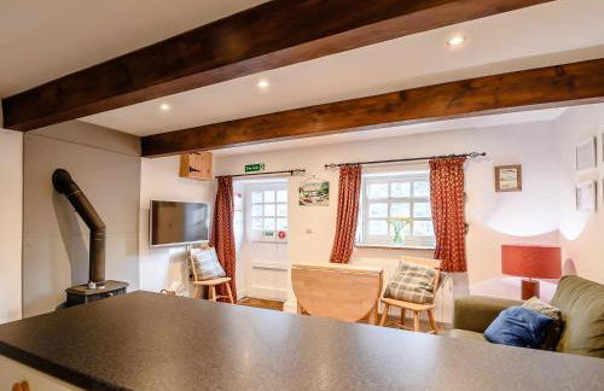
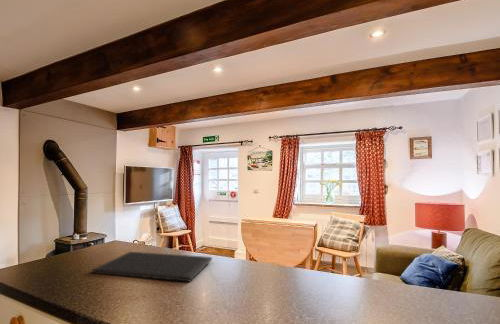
+ cutting board [91,251,213,283]
